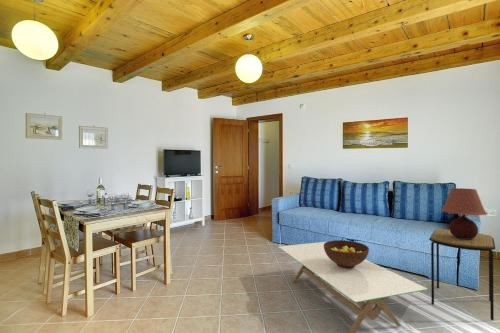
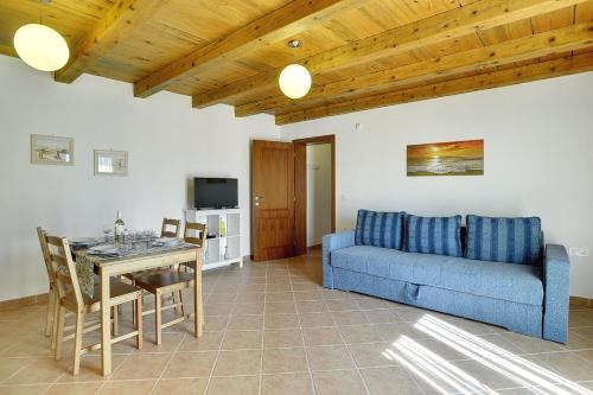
- fruit bowl [324,239,370,268]
- table lamp [440,187,489,239]
- coffee table [278,241,429,333]
- side table [428,228,496,321]
